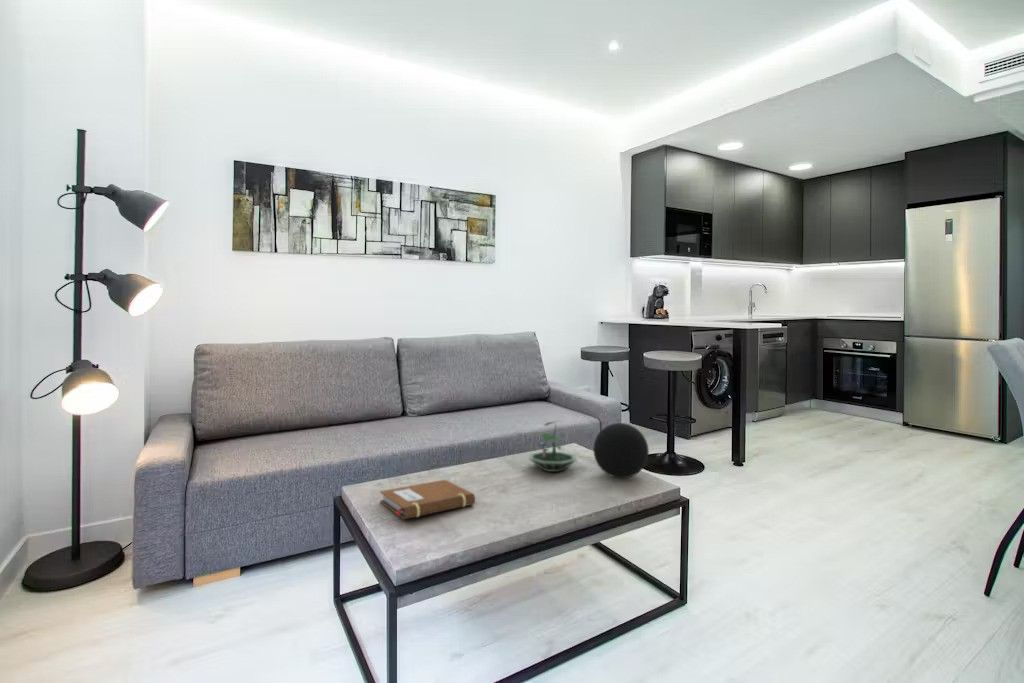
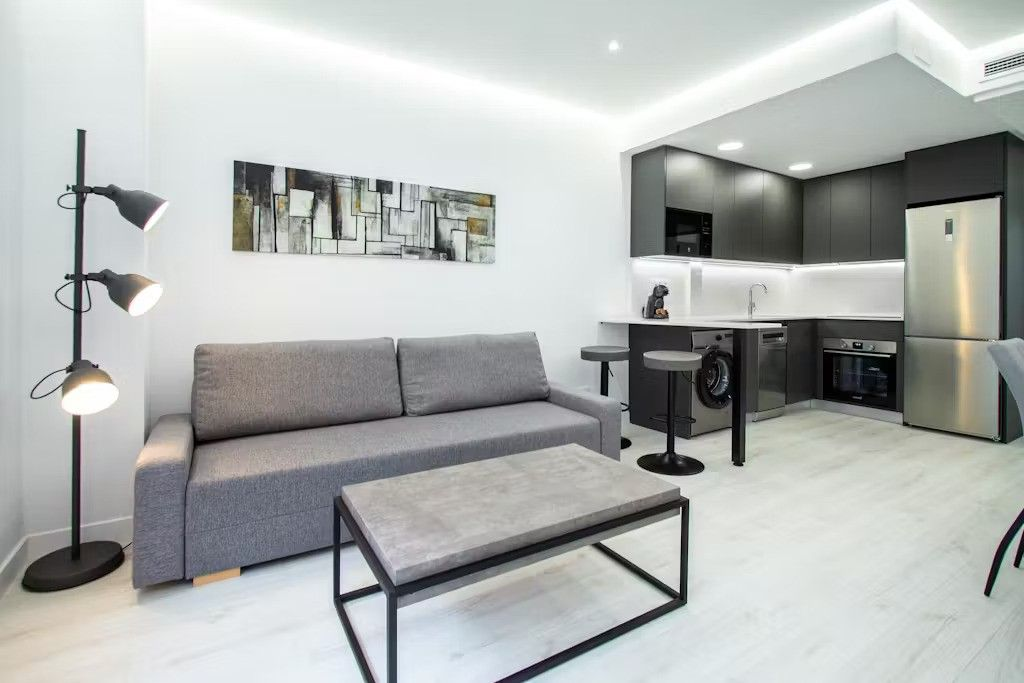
- notebook [379,479,476,520]
- terrarium [528,420,578,473]
- decorative orb [592,422,650,479]
